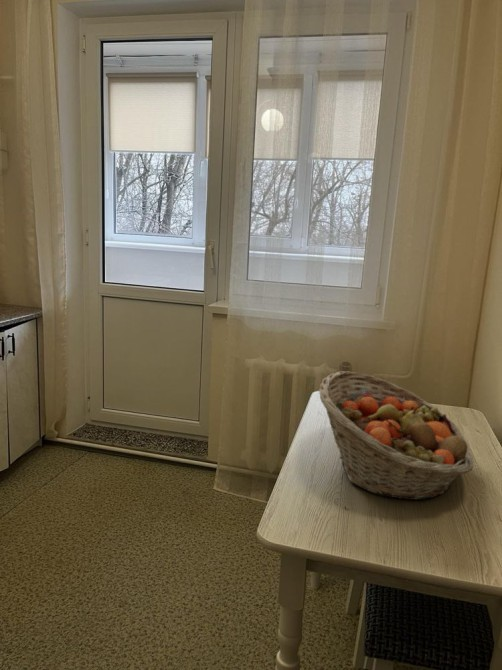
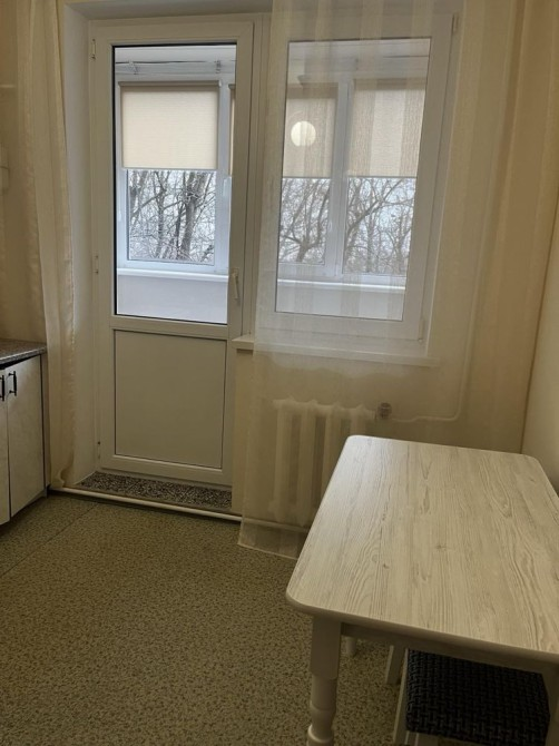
- fruit basket [318,371,474,501]
